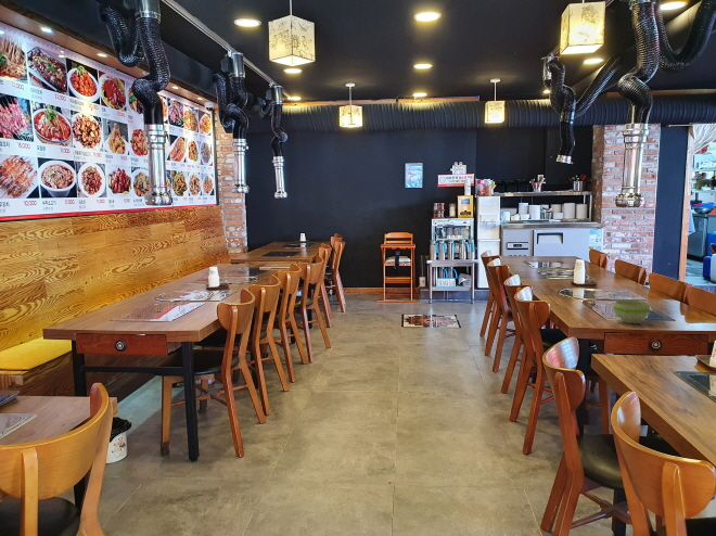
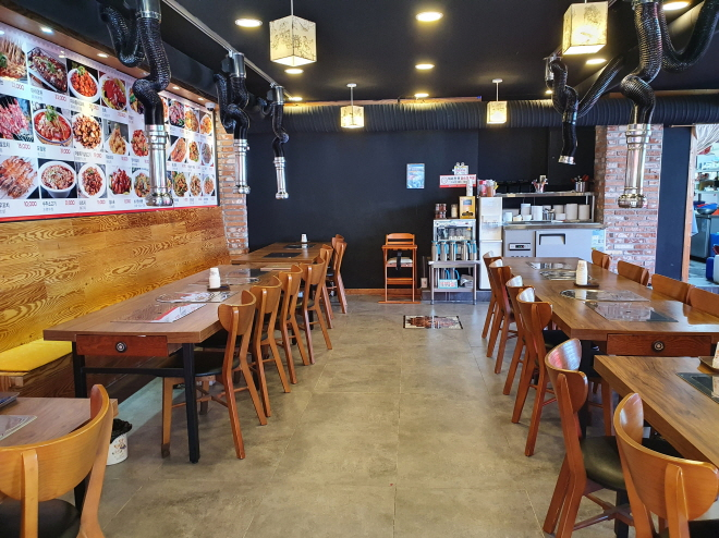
- bowl [612,298,652,324]
